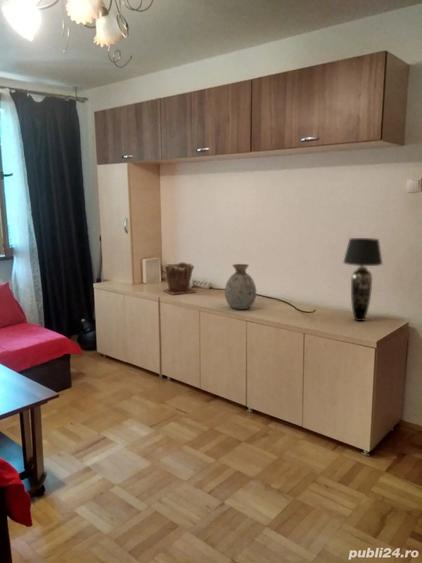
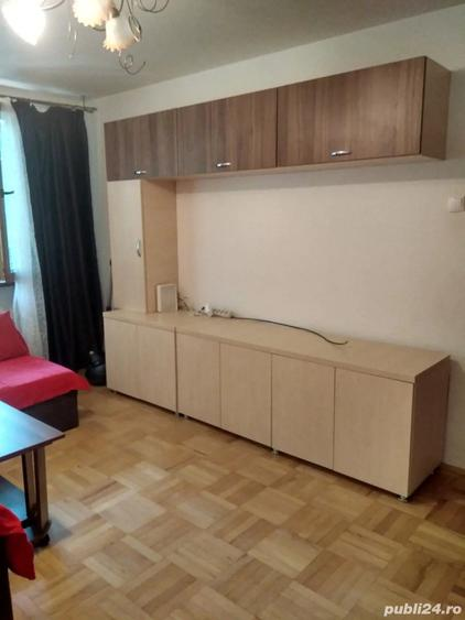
- plant pot [162,261,197,296]
- vase [224,263,257,310]
- table lamp [342,237,384,322]
